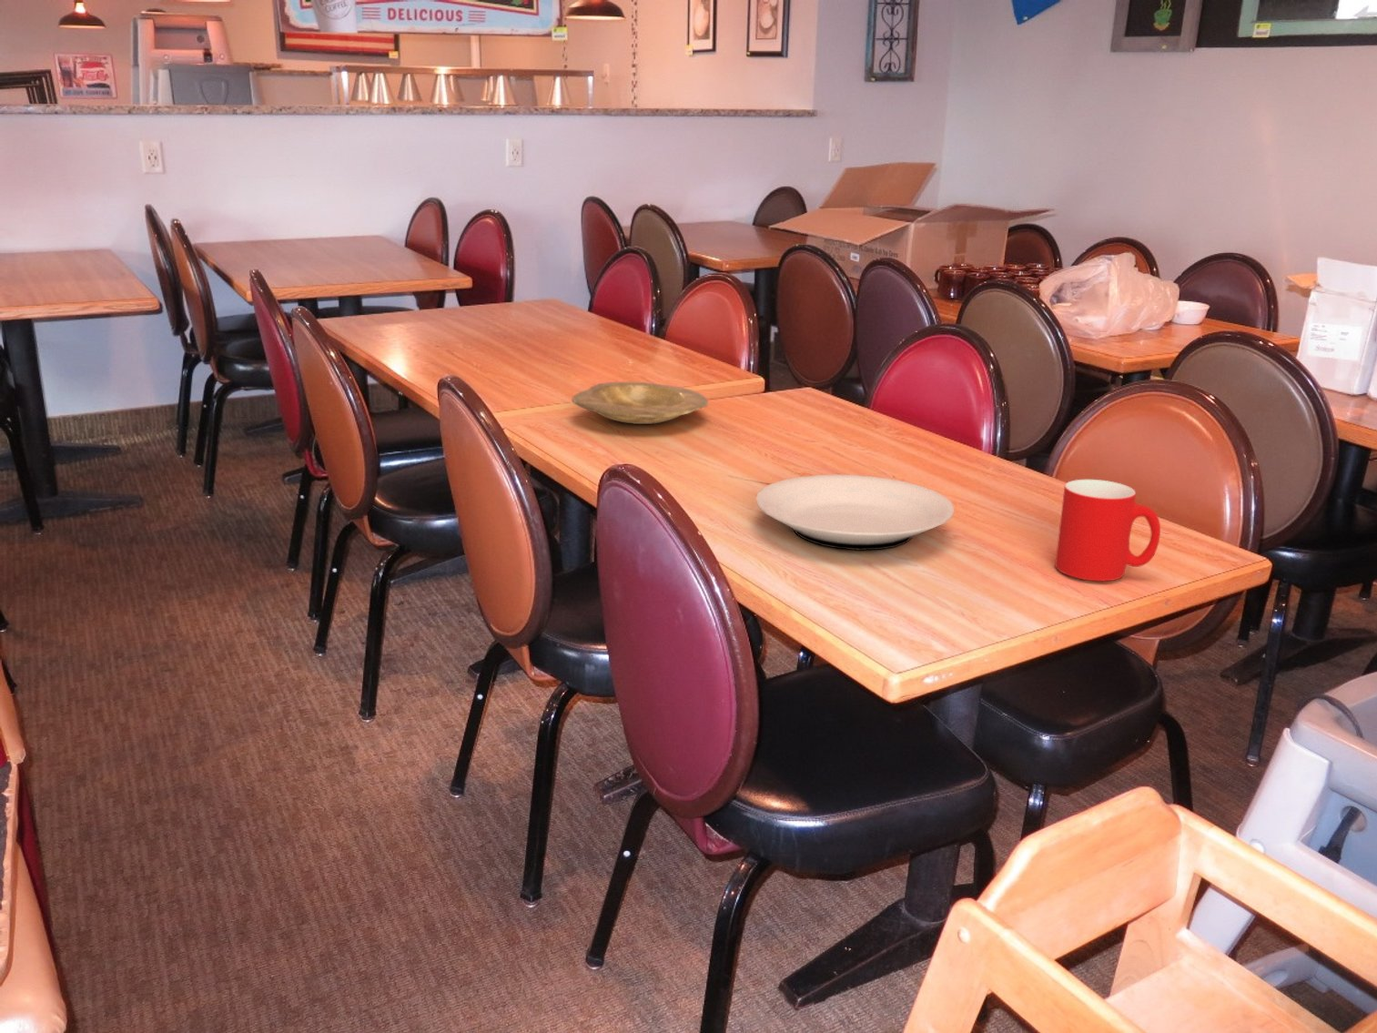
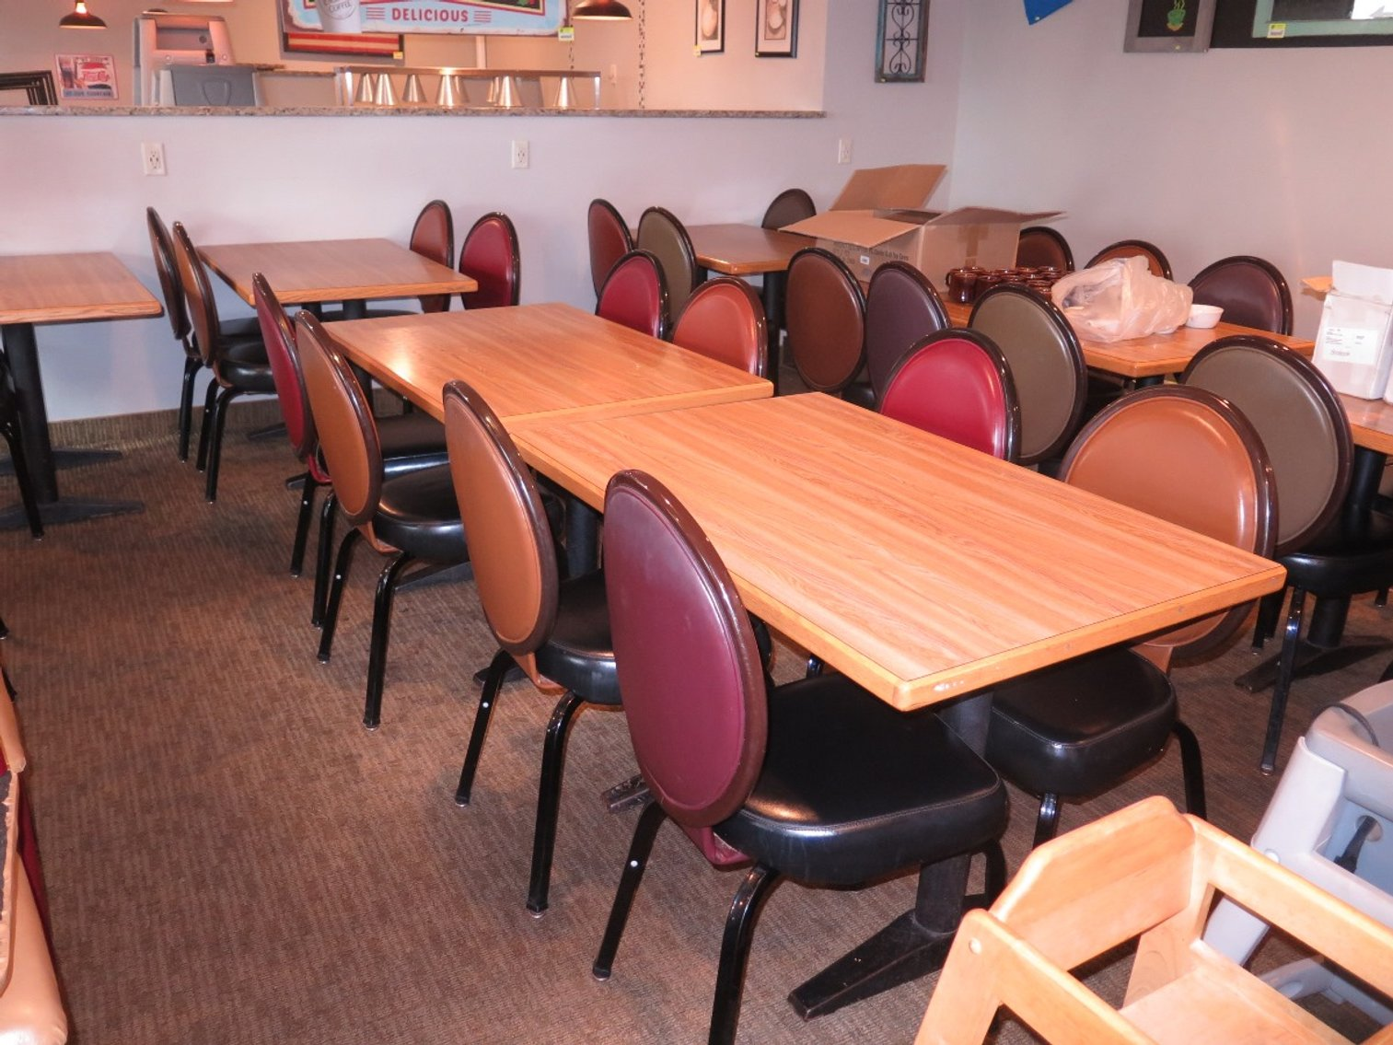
- plate [755,474,955,551]
- cup [1054,479,1161,582]
- plate [572,381,709,425]
